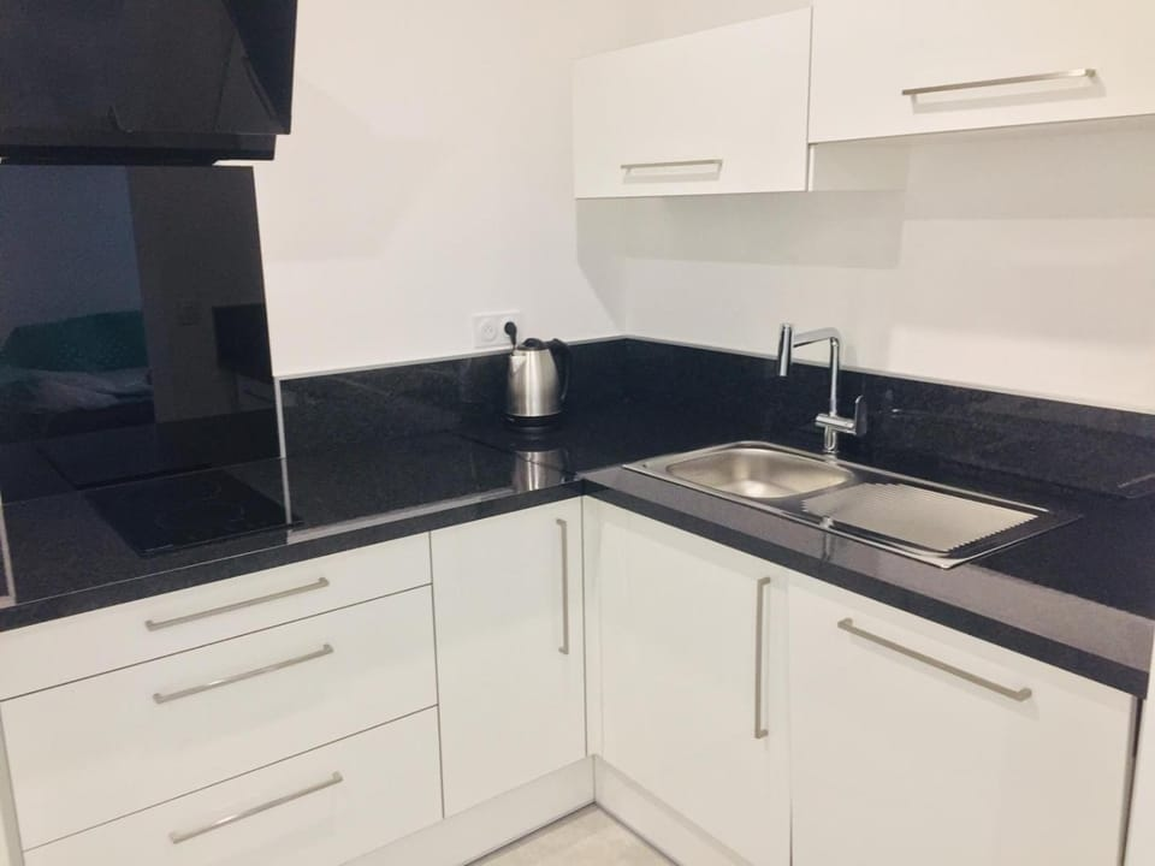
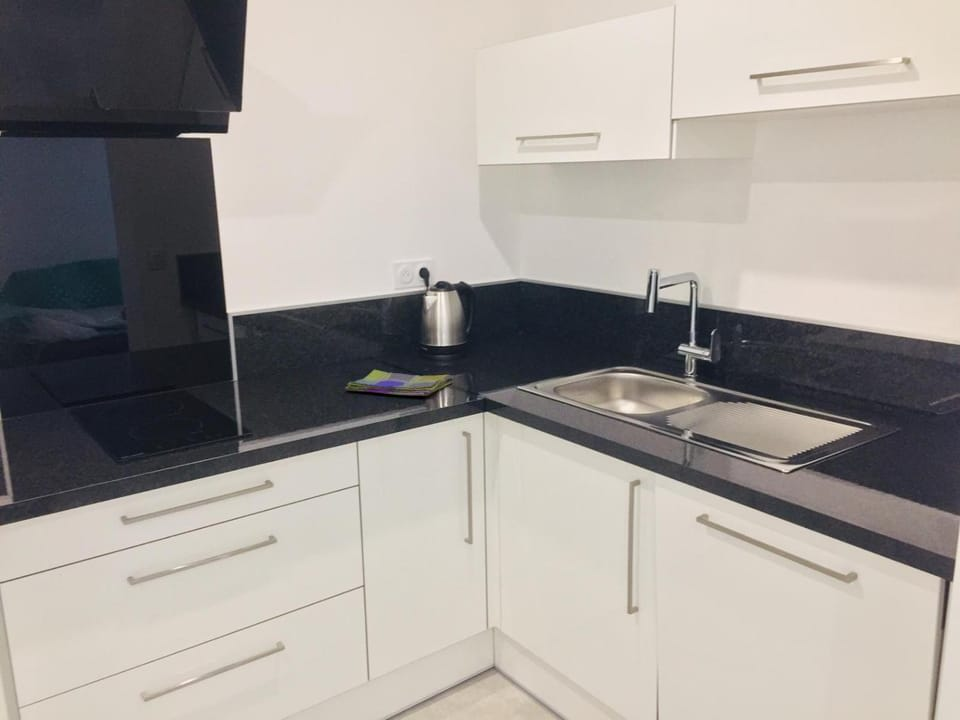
+ dish towel [344,369,454,397]
